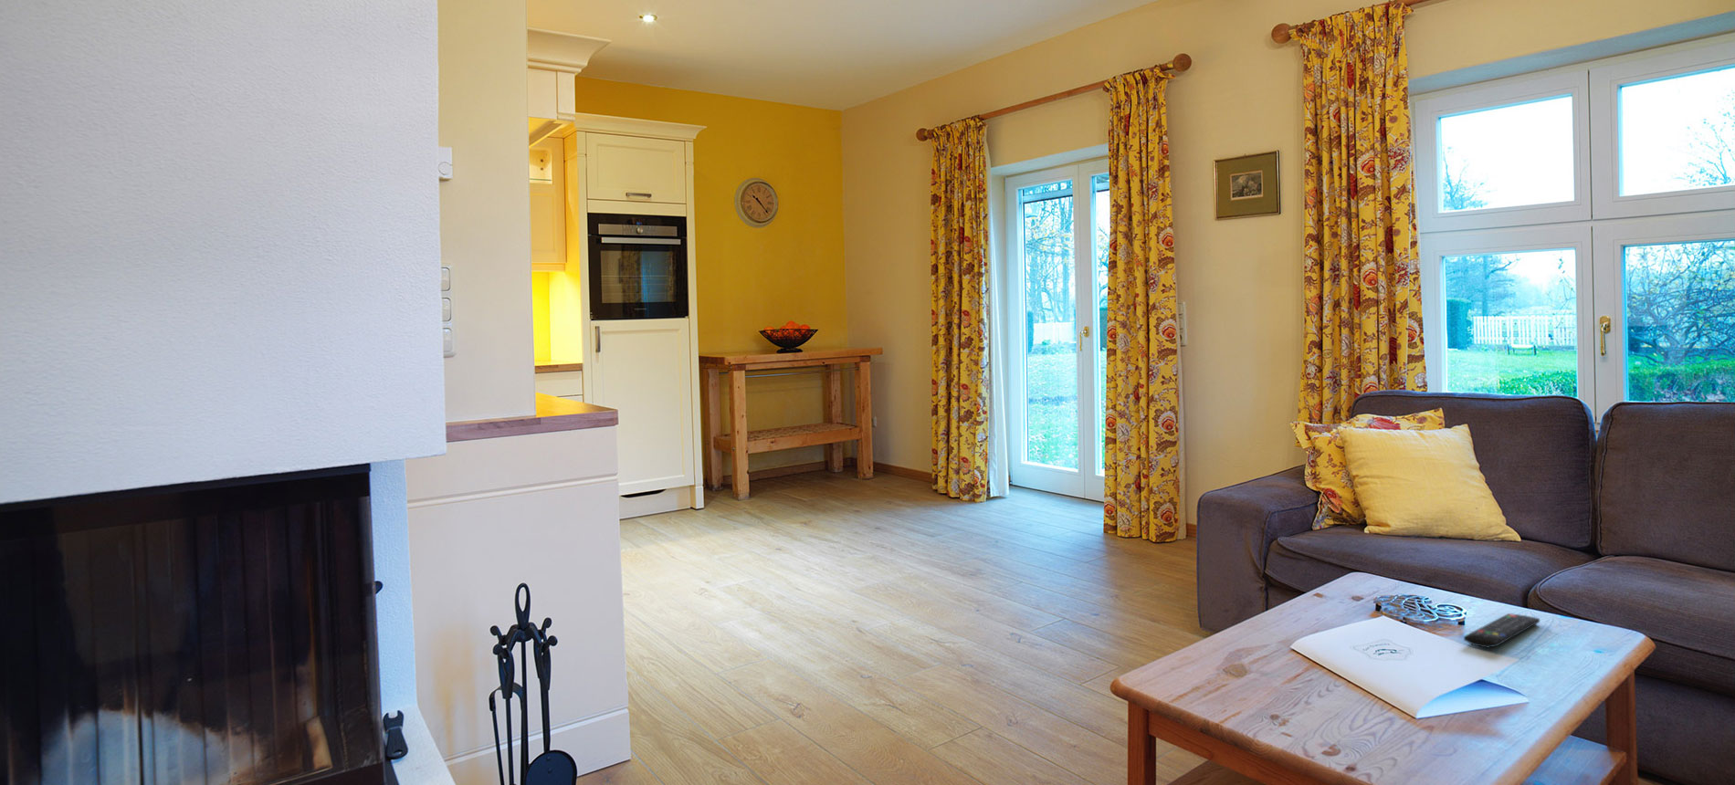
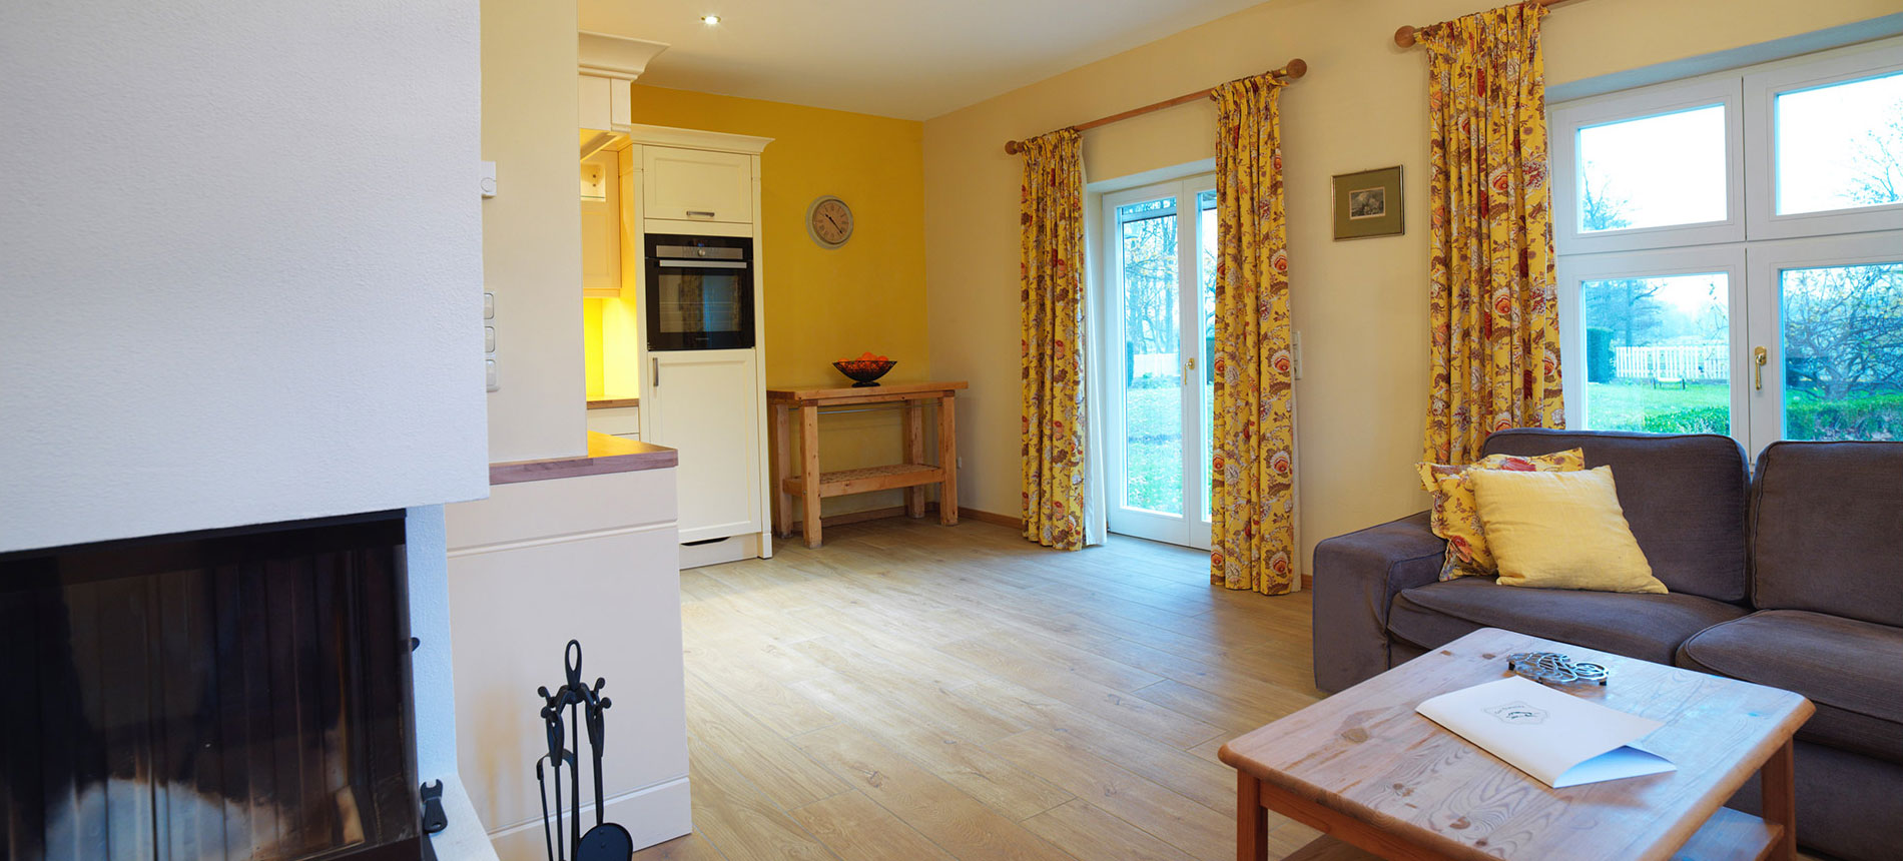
- remote control [1463,613,1540,649]
